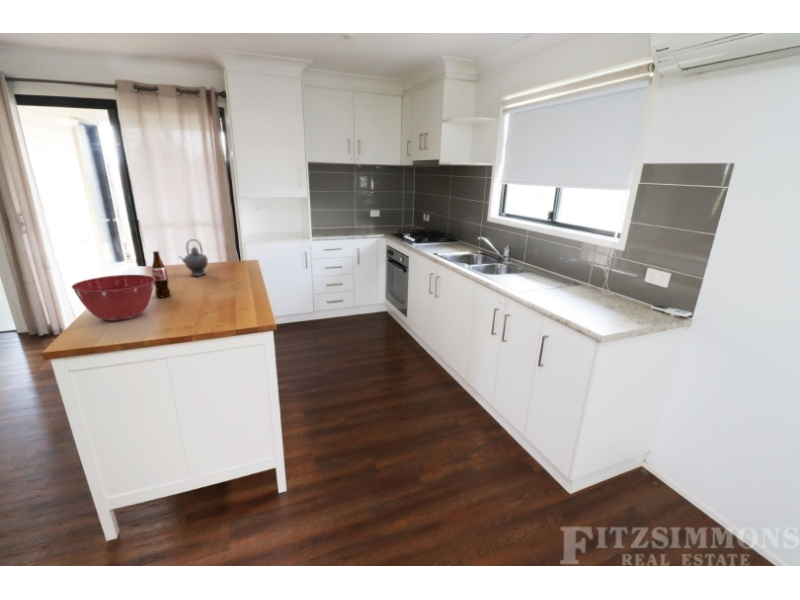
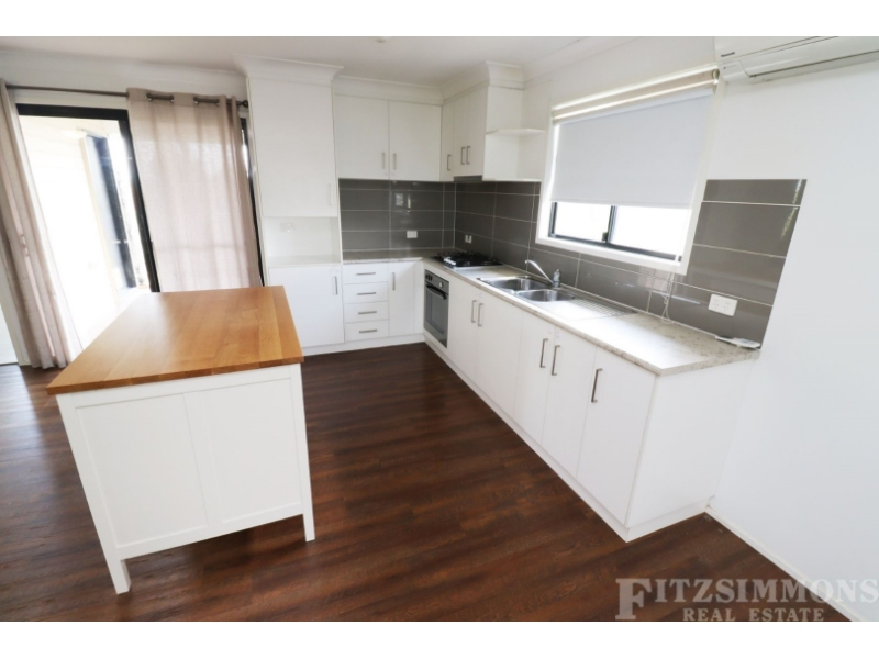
- teapot [177,238,209,277]
- mixing bowl [71,274,155,322]
- bottle [151,250,172,299]
